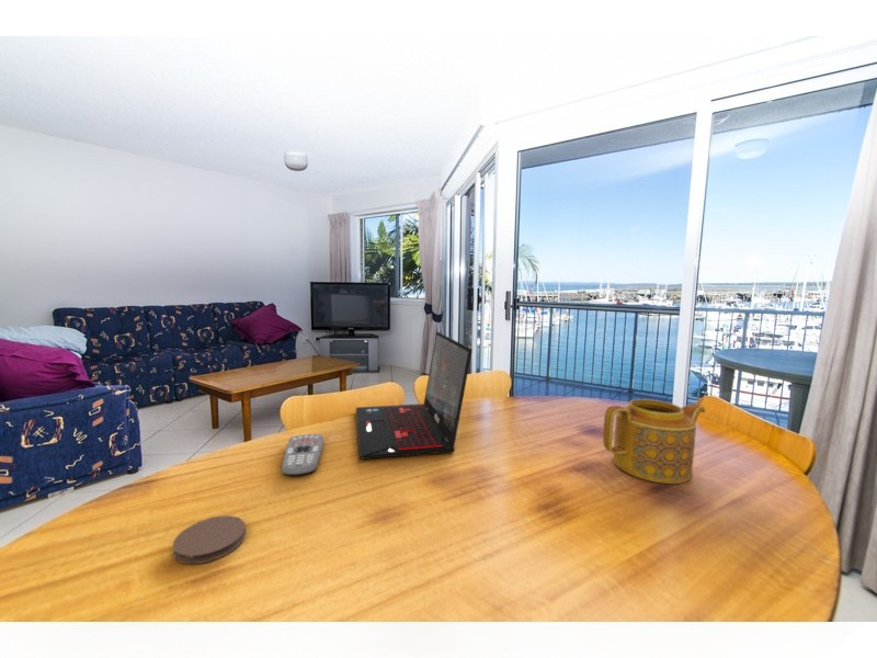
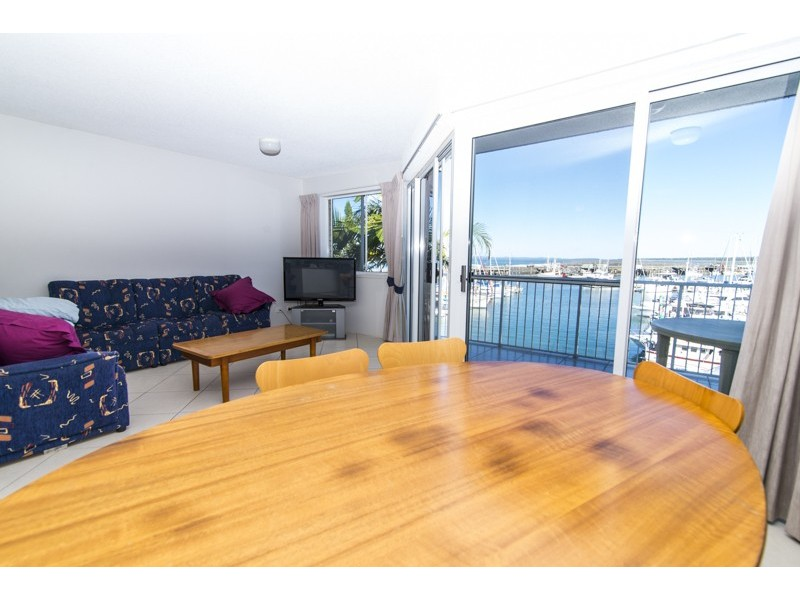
- coaster [172,514,247,565]
- remote control [281,433,324,477]
- laptop [355,330,474,461]
- teapot [602,398,706,485]
